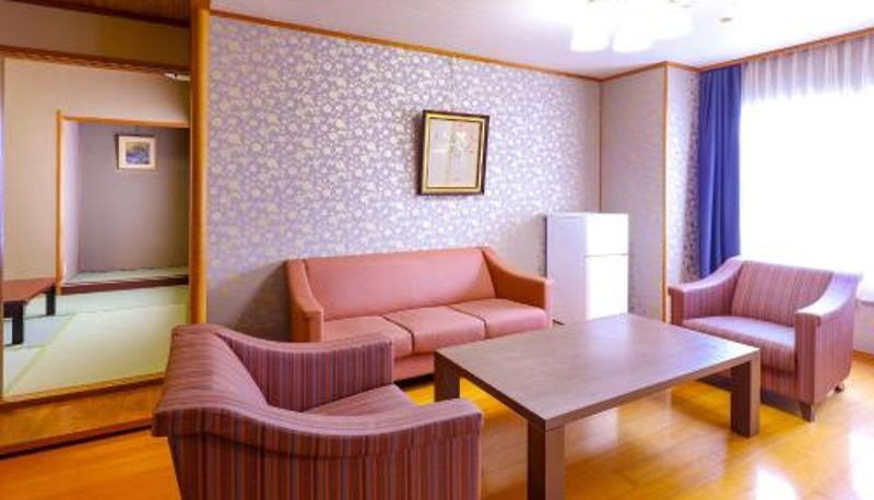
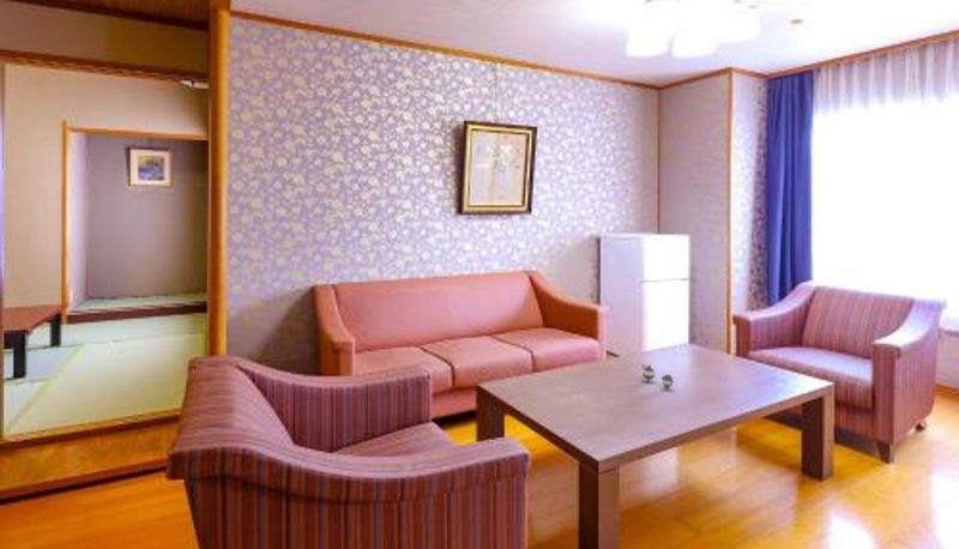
+ teapot [641,363,675,390]
